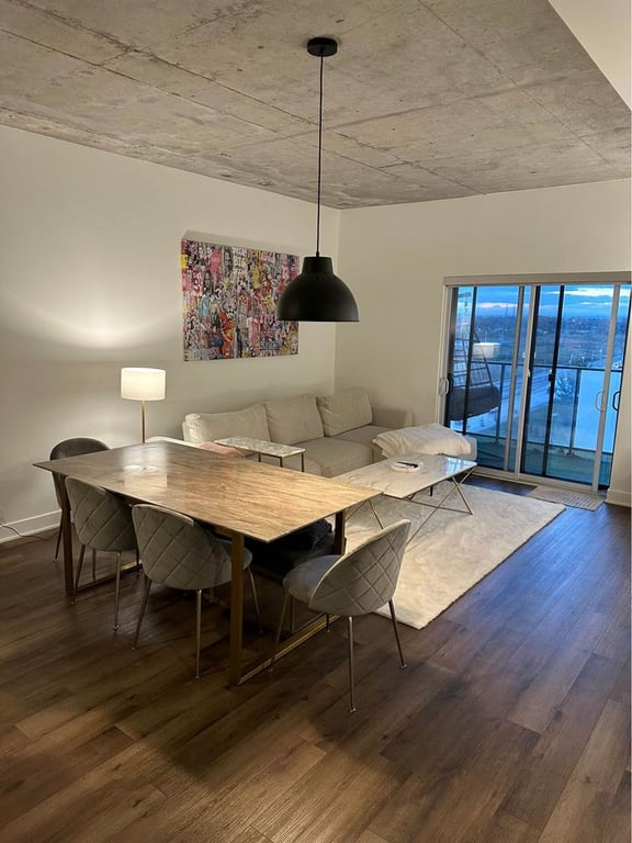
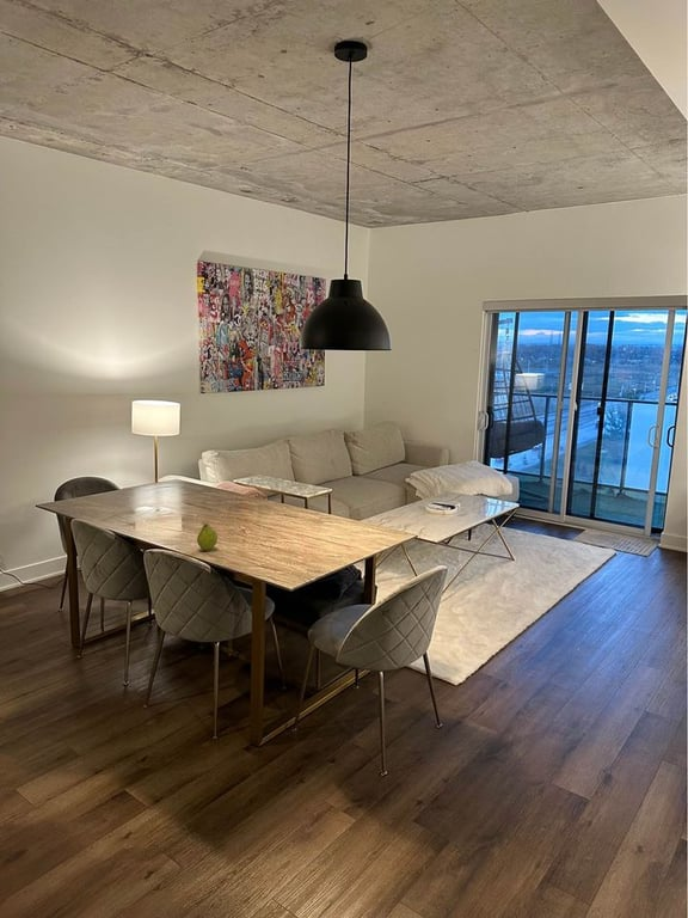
+ fruit [196,522,219,551]
